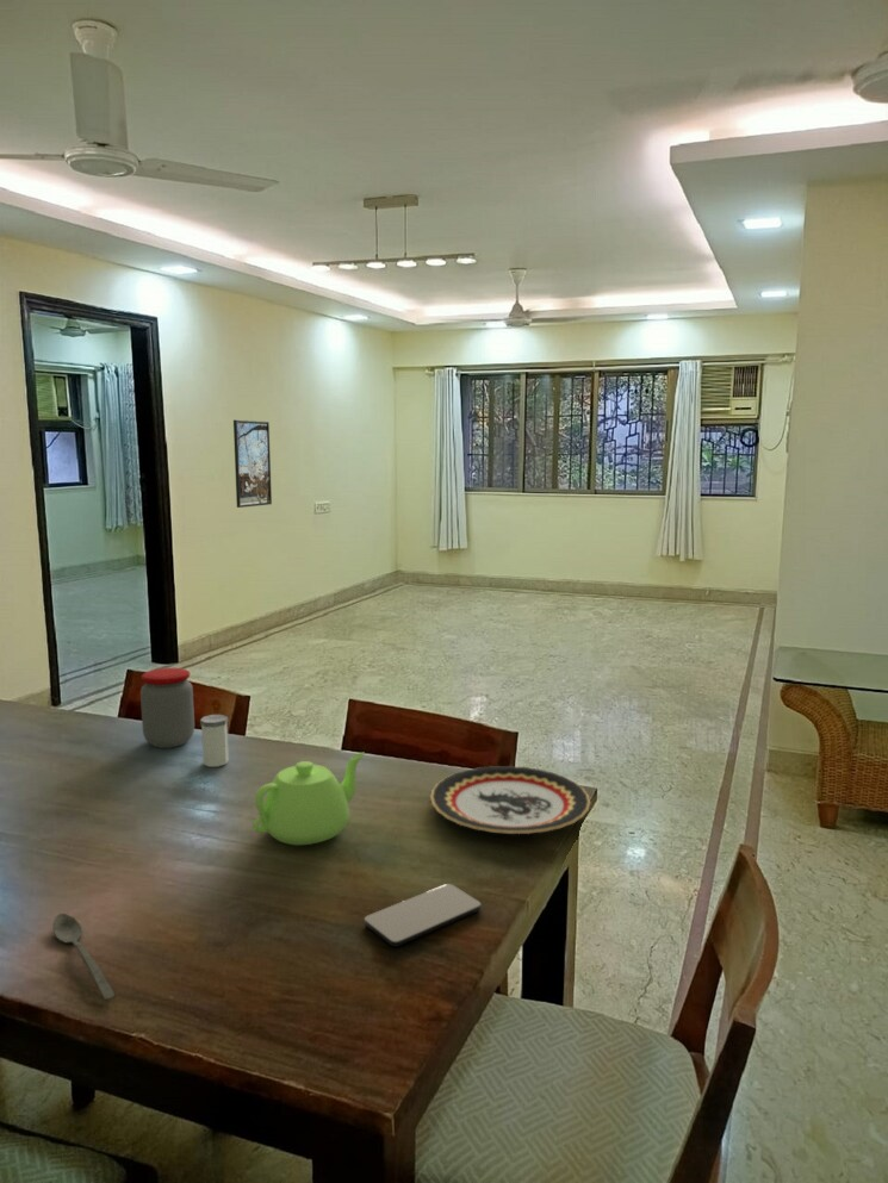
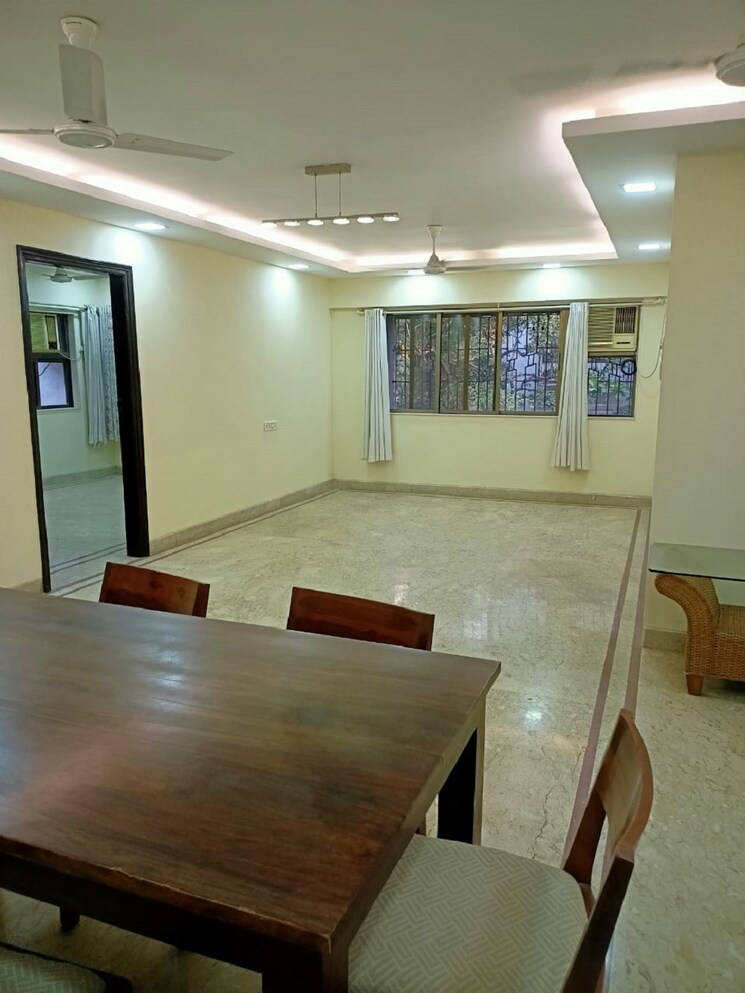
- plate [429,765,591,835]
- jar [139,667,195,749]
- smartphone [364,883,482,947]
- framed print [232,419,273,509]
- spoon [51,913,117,1001]
- teapot [252,752,366,846]
- salt shaker [199,714,230,767]
